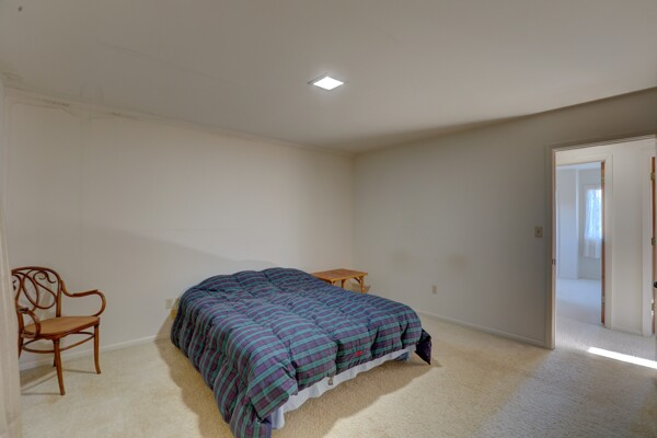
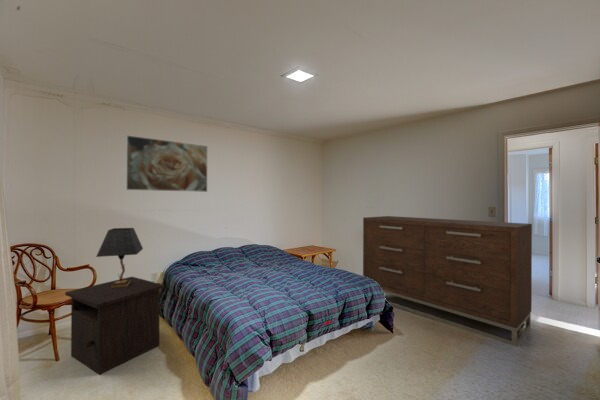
+ dresser [362,215,533,347]
+ nightstand [64,276,166,375]
+ table lamp [95,227,144,288]
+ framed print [125,134,208,193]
